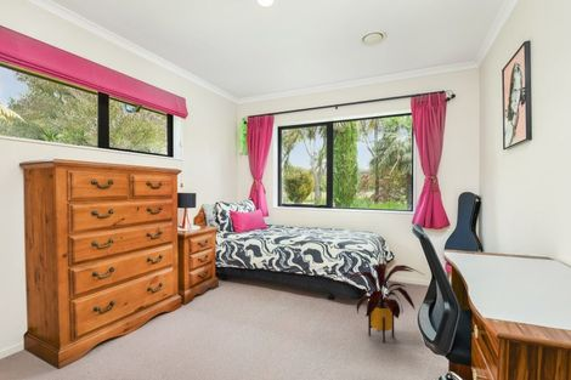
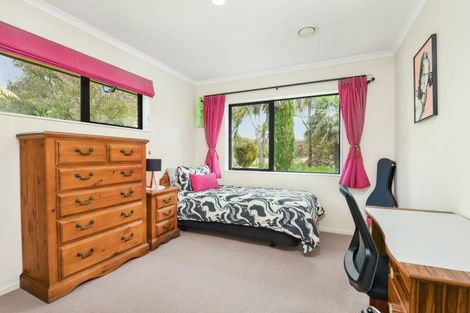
- house plant [346,262,424,344]
